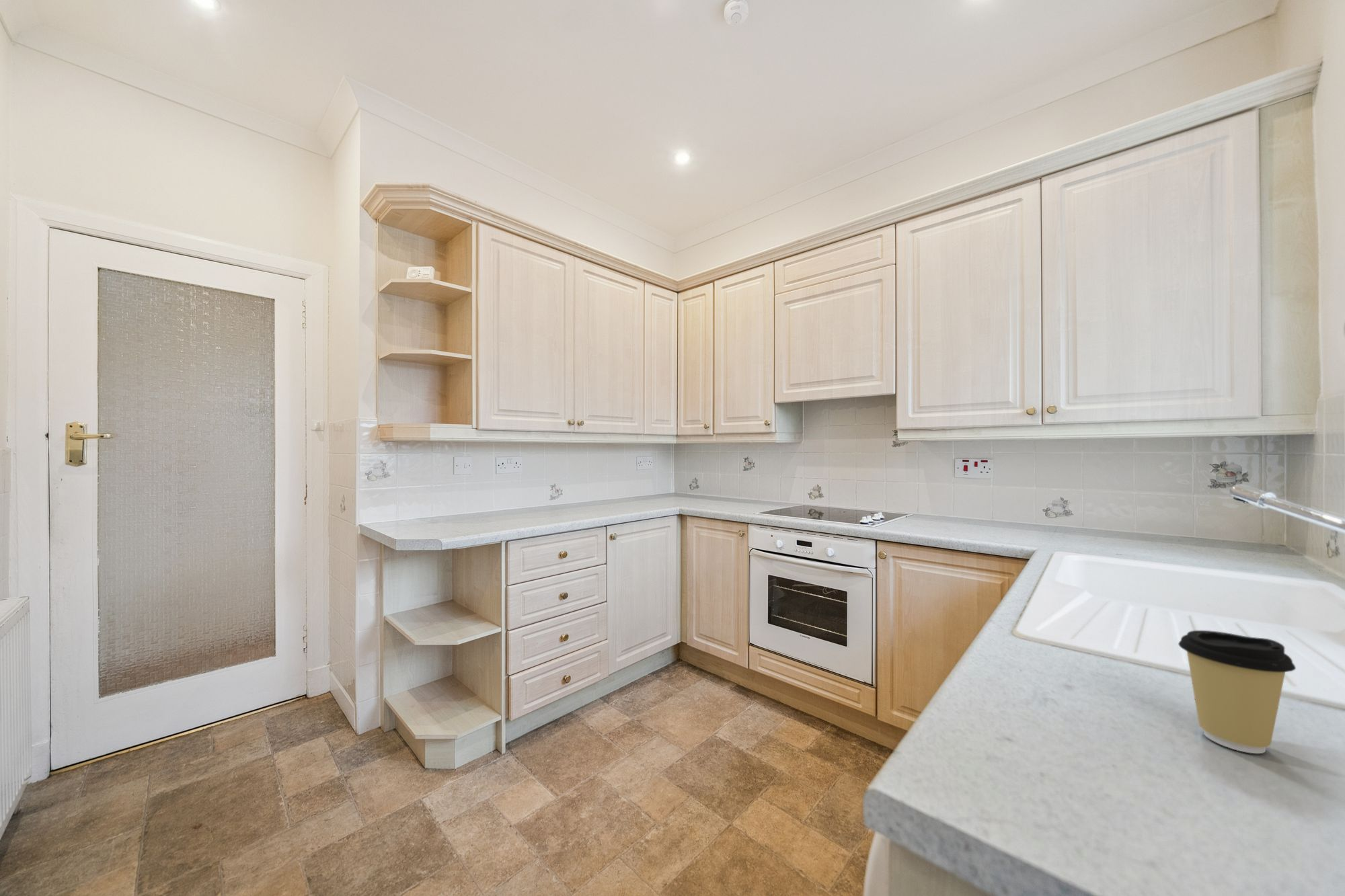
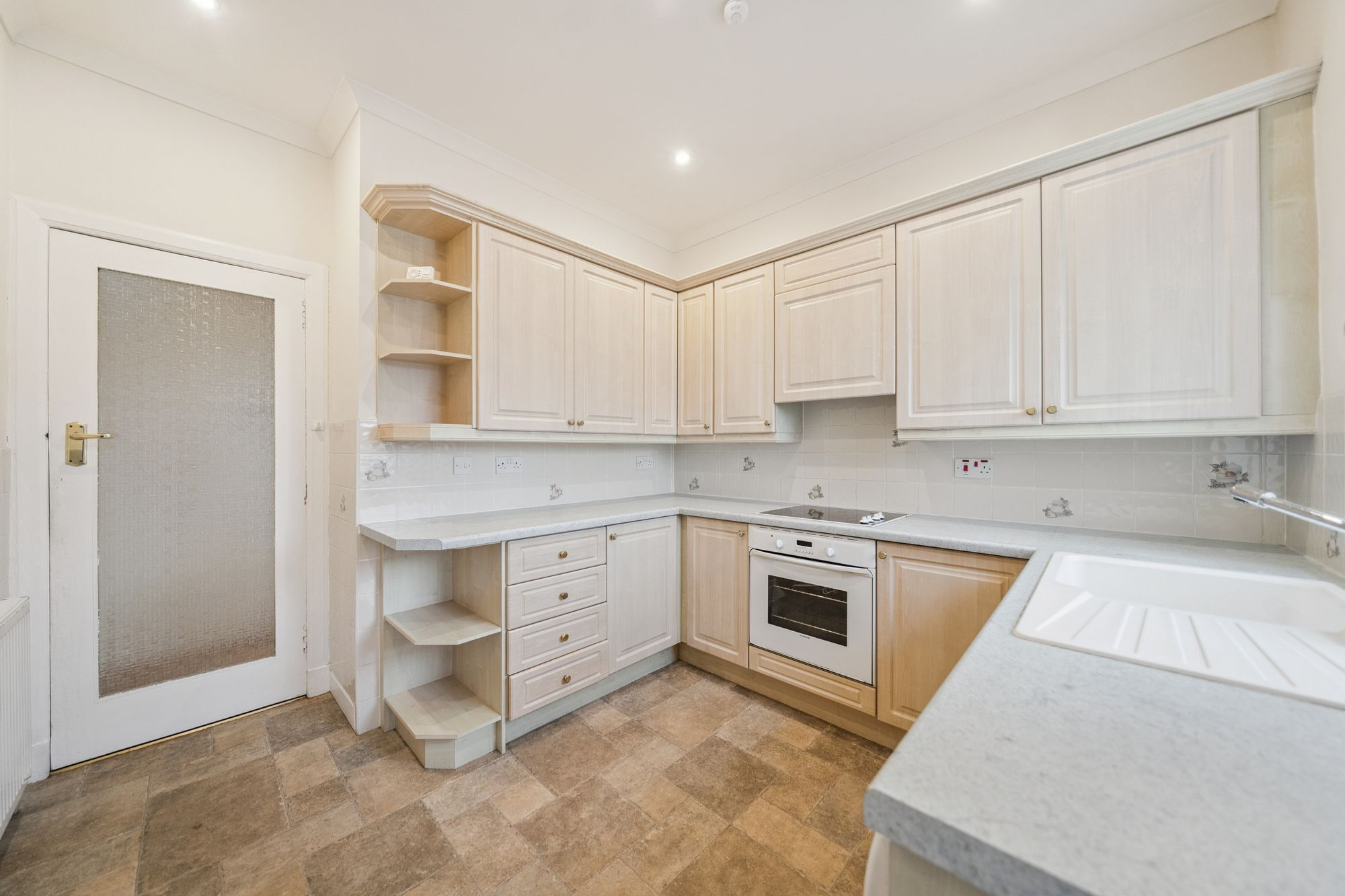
- coffee cup [1178,630,1297,754]
